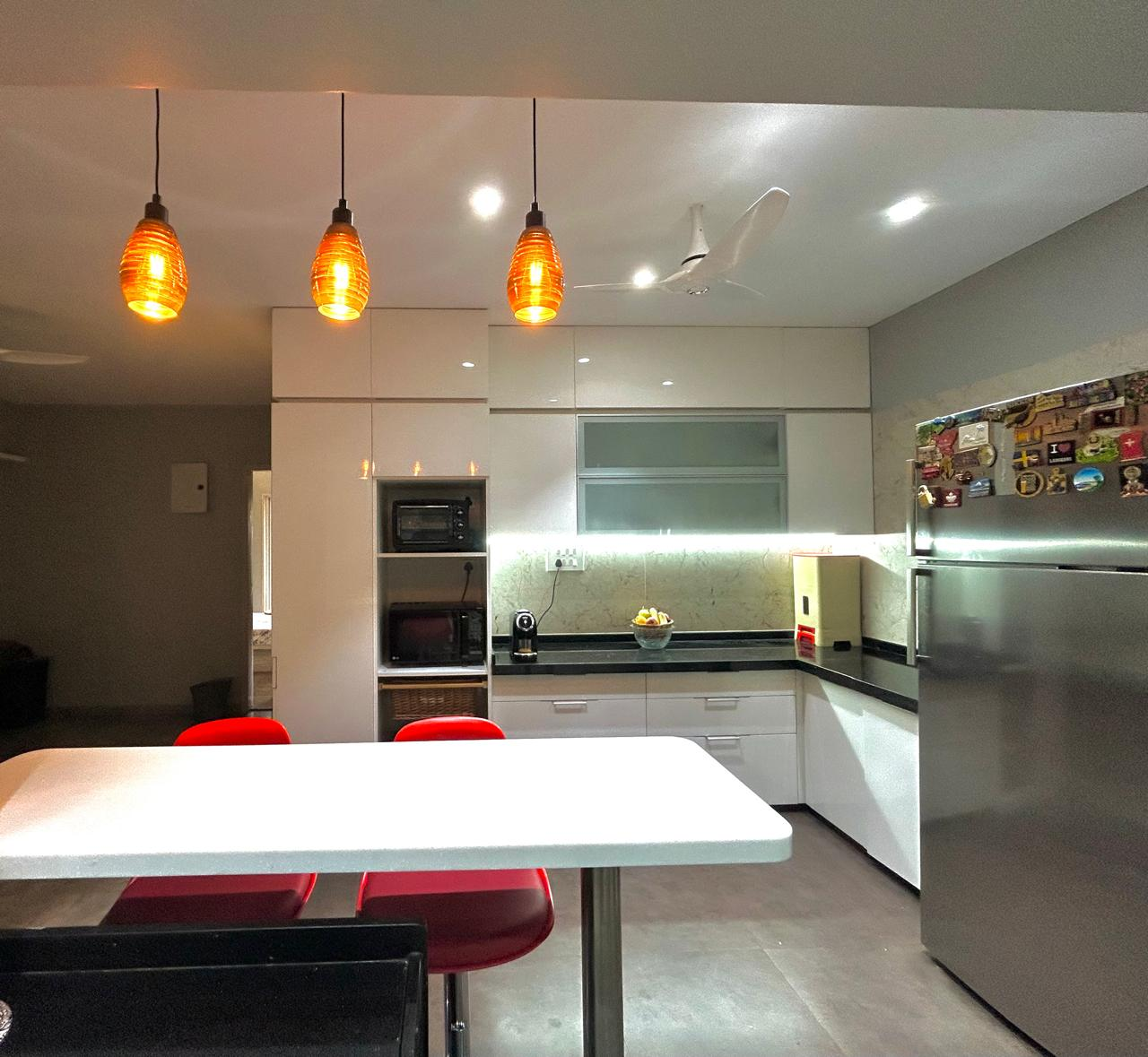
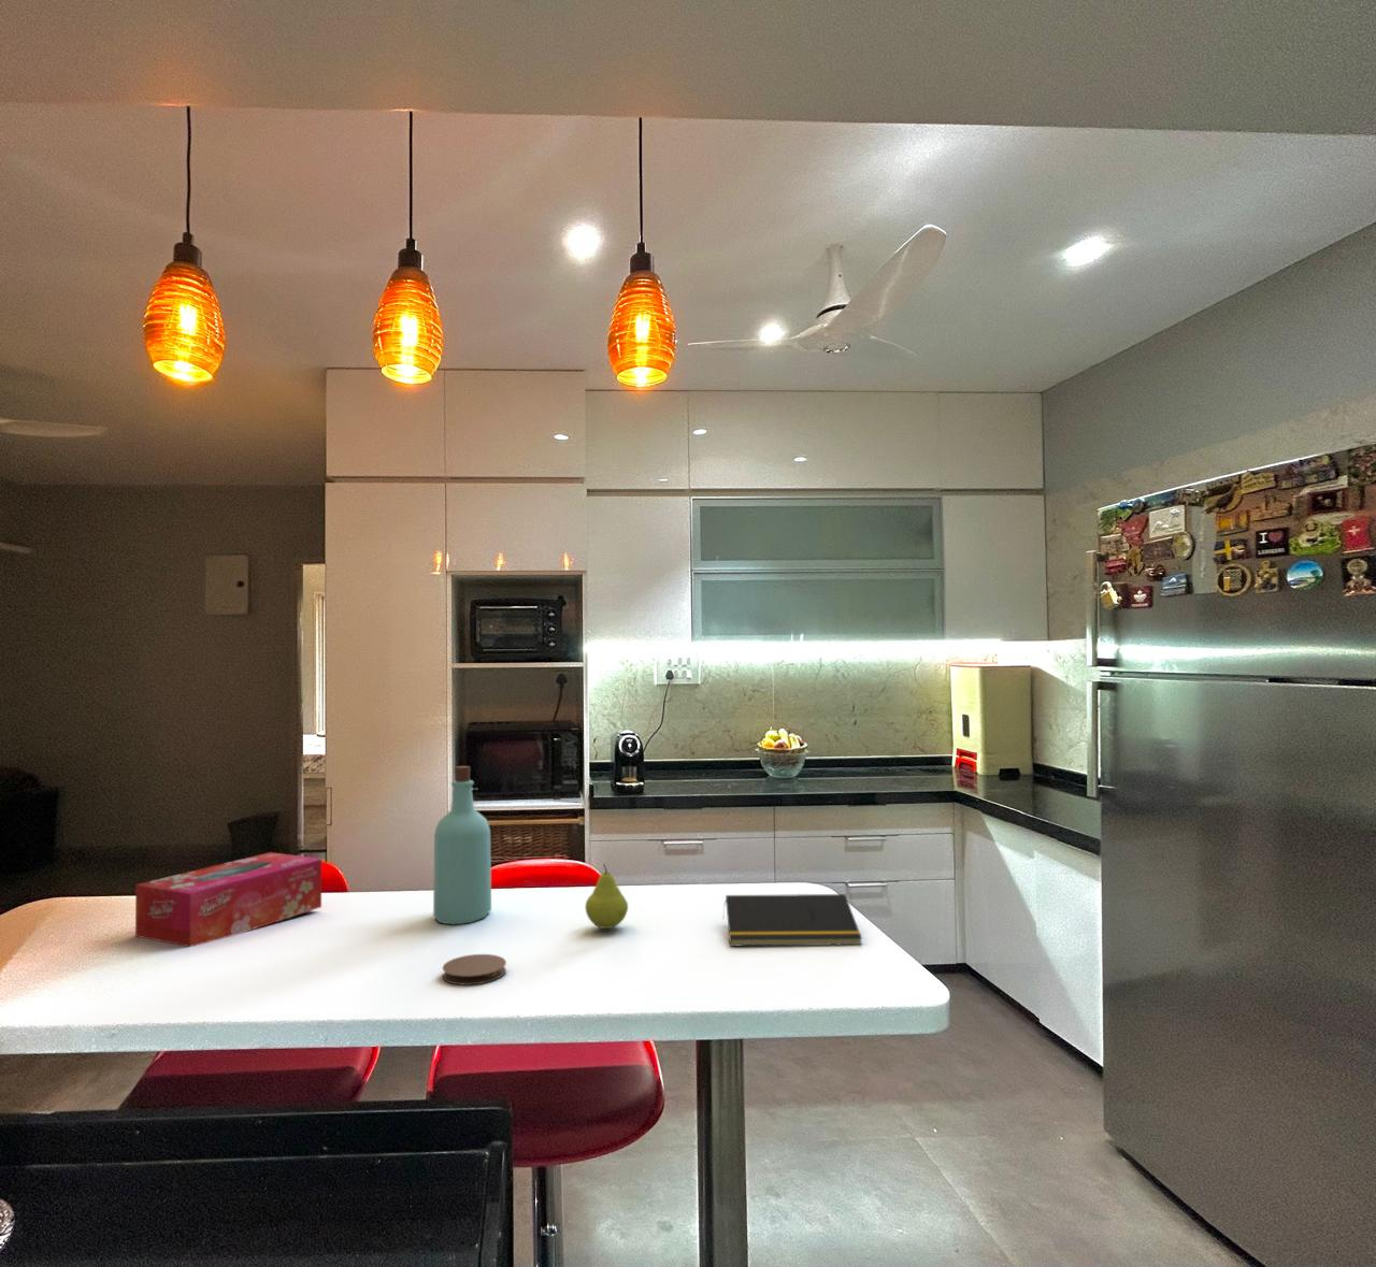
+ bottle [433,765,493,927]
+ notepad [722,893,863,948]
+ coaster [441,953,507,985]
+ tissue box [134,851,322,948]
+ fruit [584,863,629,929]
